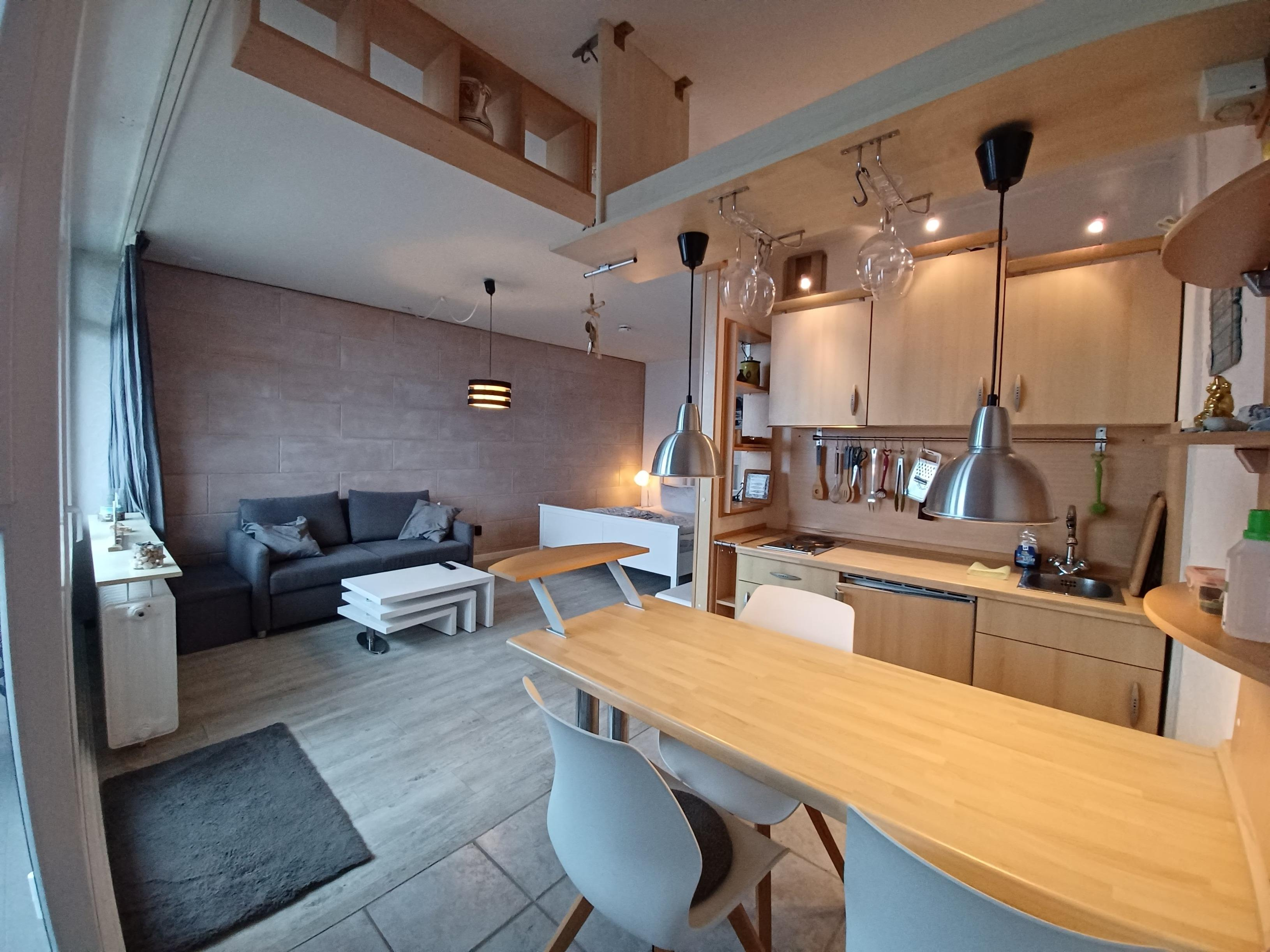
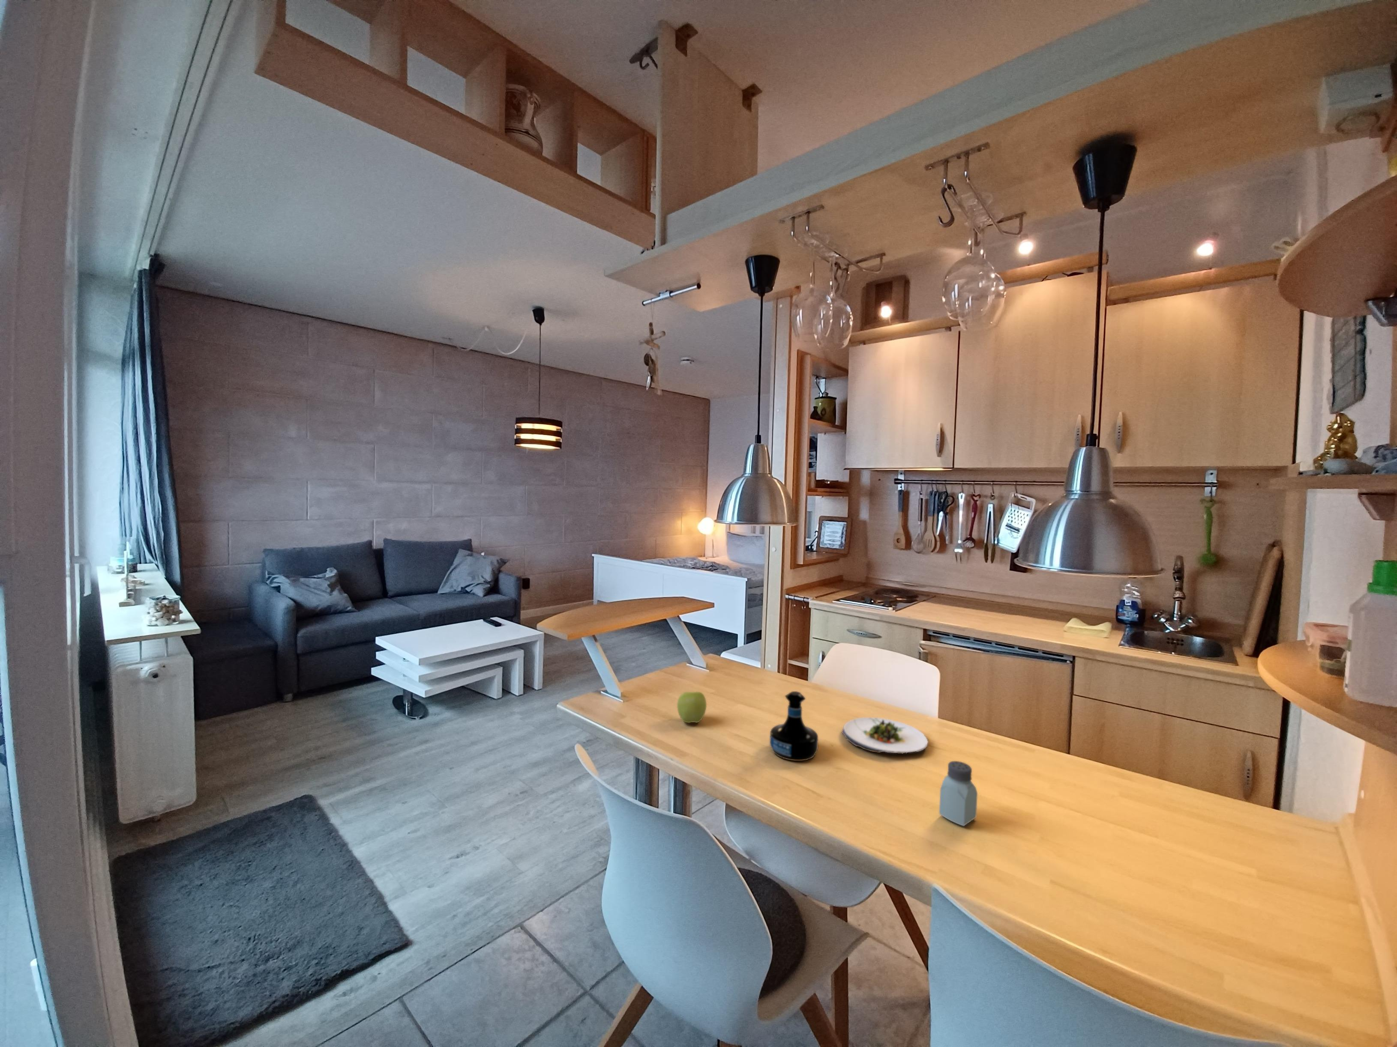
+ salad plate [842,717,928,754]
+ apple [676,691,707,724]
+ tequila bottle [769,691,818,761]
+ saltshaker [939,761,978,826]
